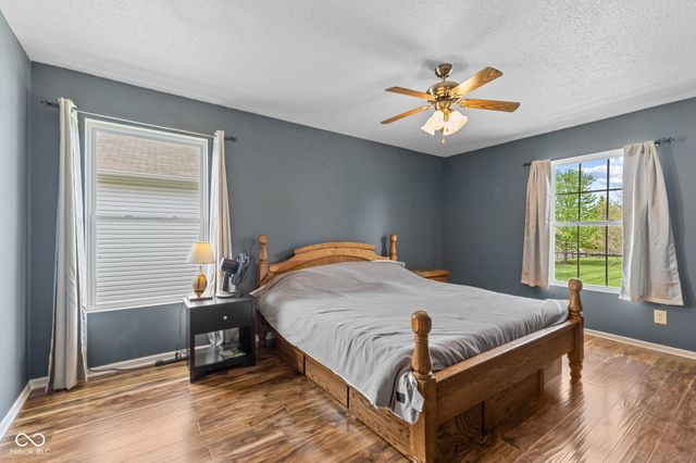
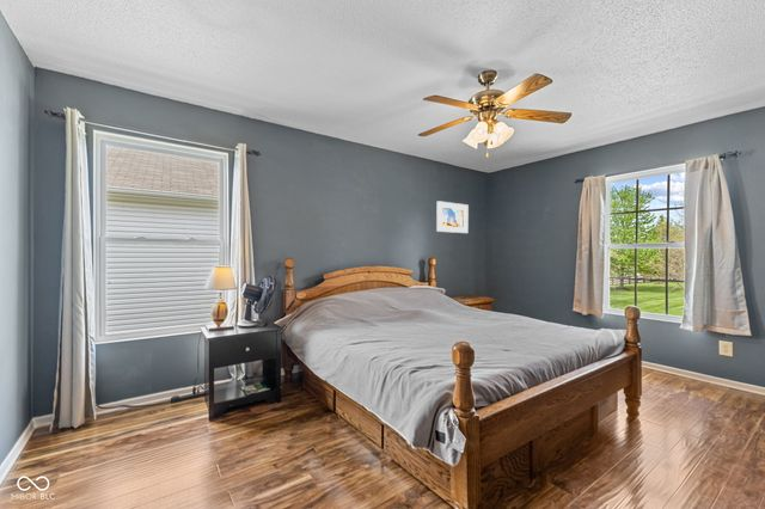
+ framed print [435,200,470,234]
